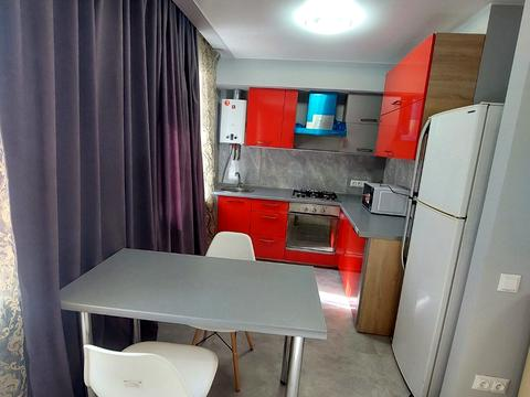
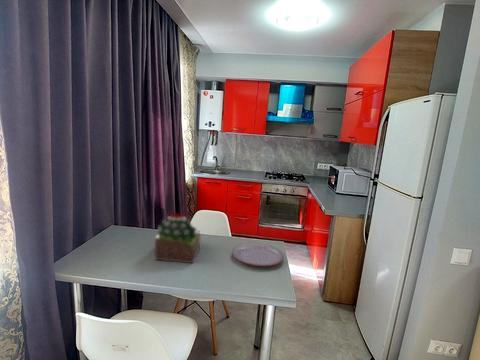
+ plate [231,242,285,267]
+ succulent plant [154,212,201,264]
